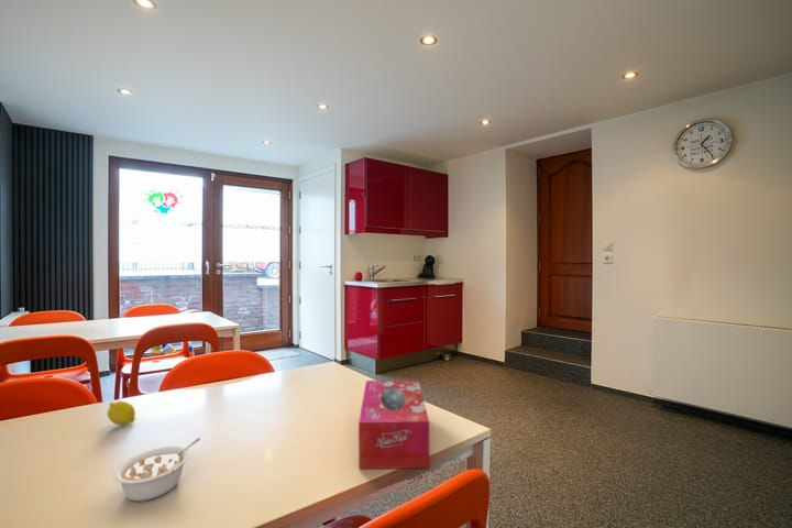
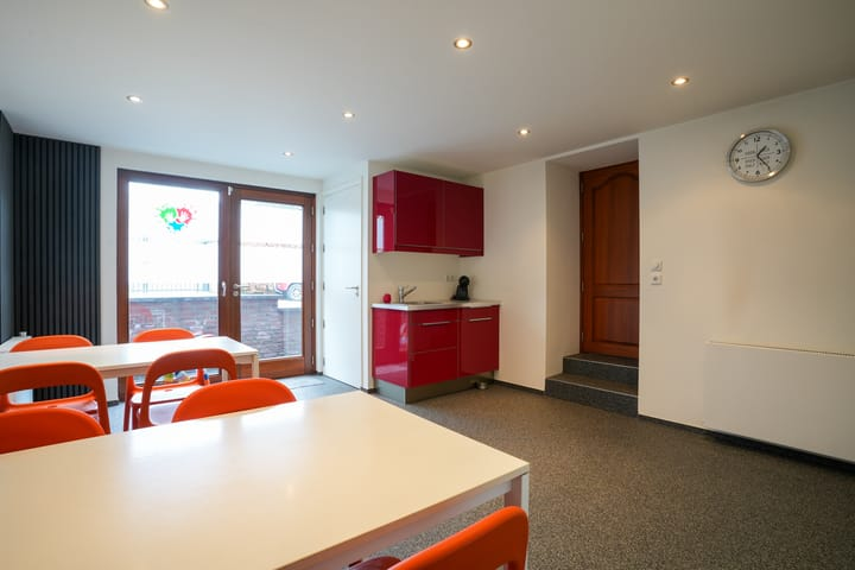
- fruit [107,400,136,426]
- legume [112,437,202,503]
- tissue box [358,380,430,470]
